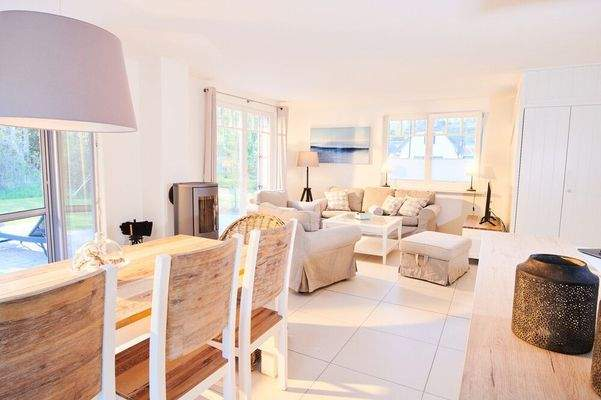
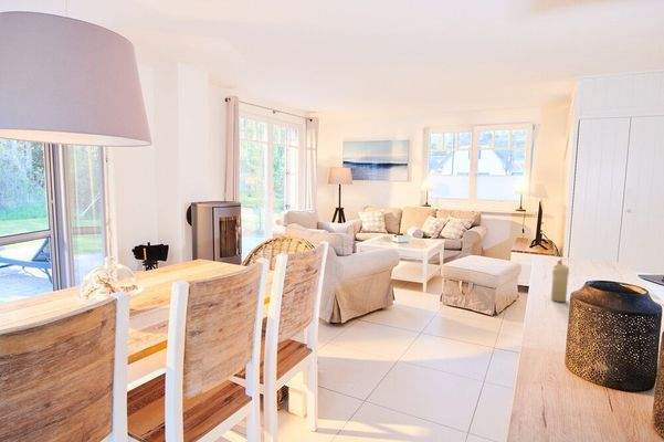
+ candle [550,257,570,303]
